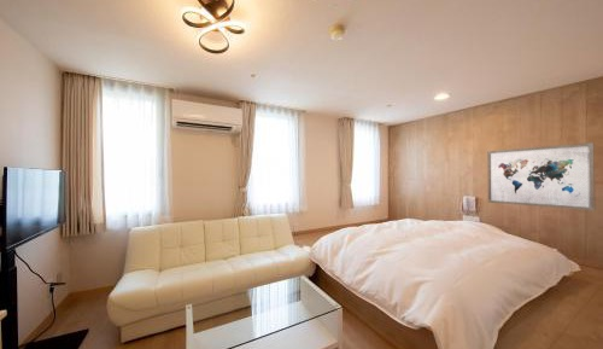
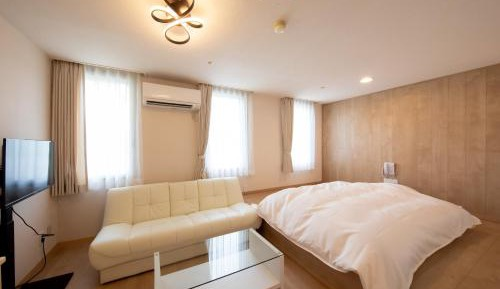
- wall art [486,141,596,211]
